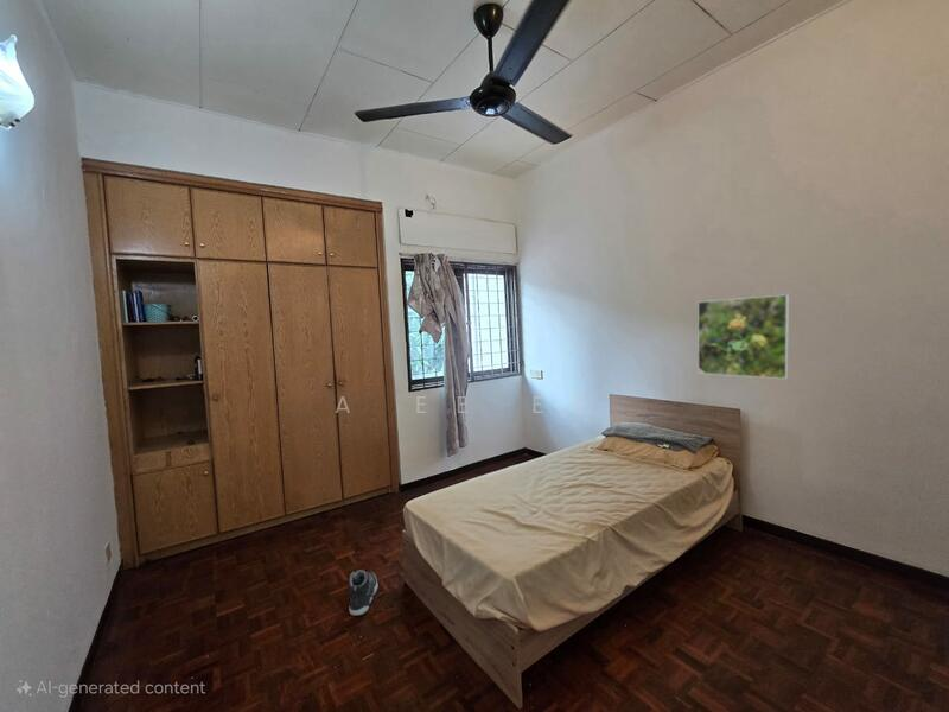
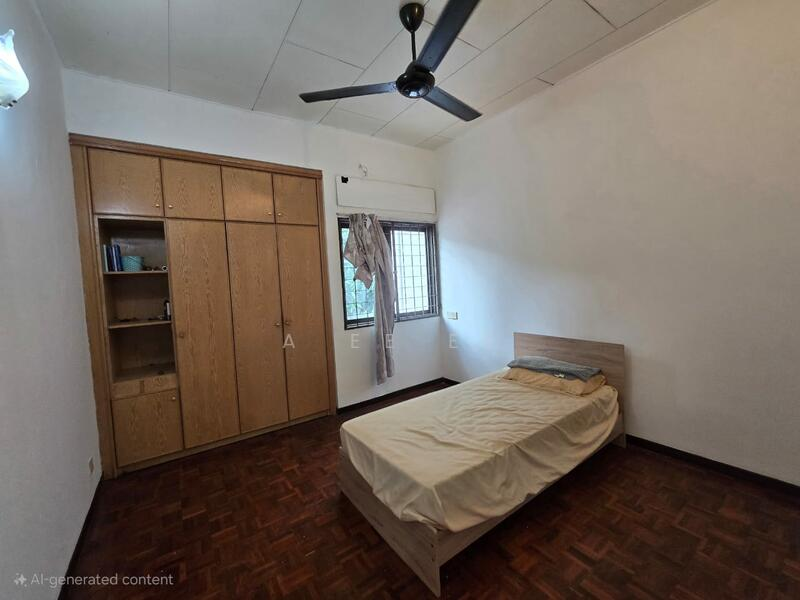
- sneaker [348,568,378,617]
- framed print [696,293,790,380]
